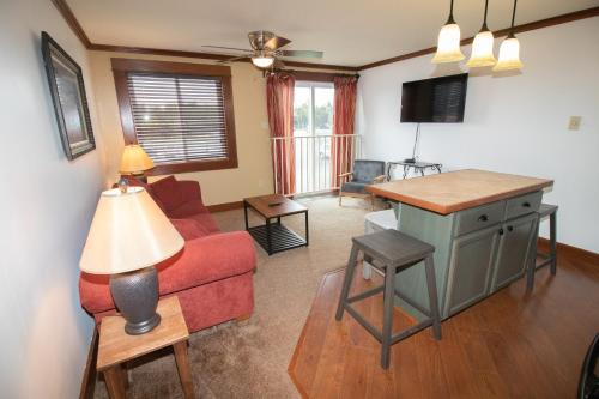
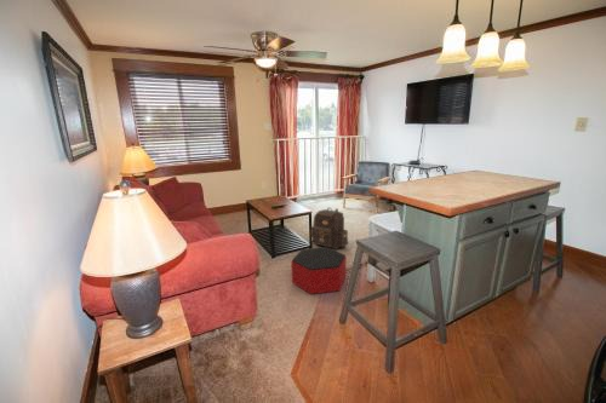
+ backpack [310,206,349,251]
+ ottoman [290,246,347,295]
